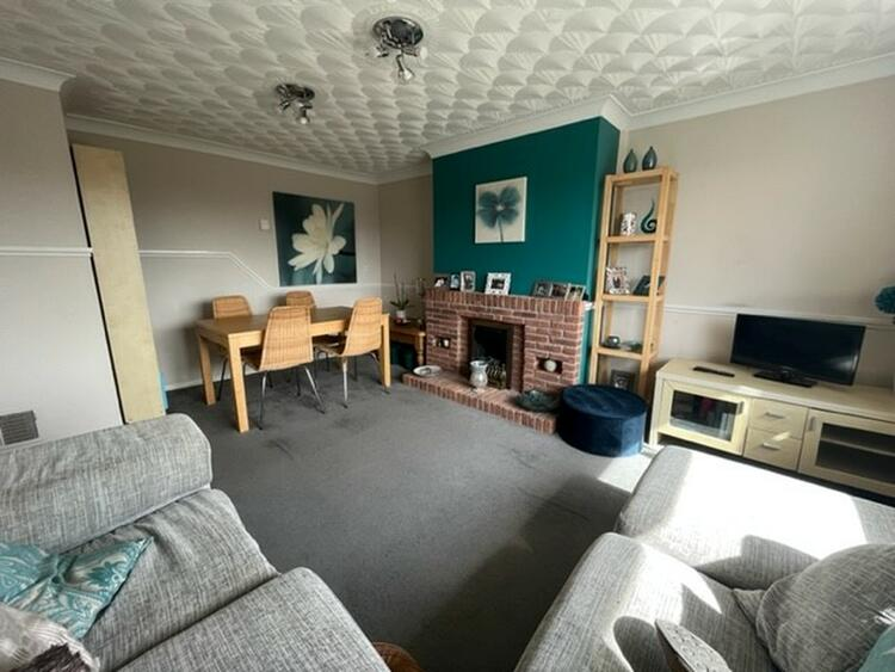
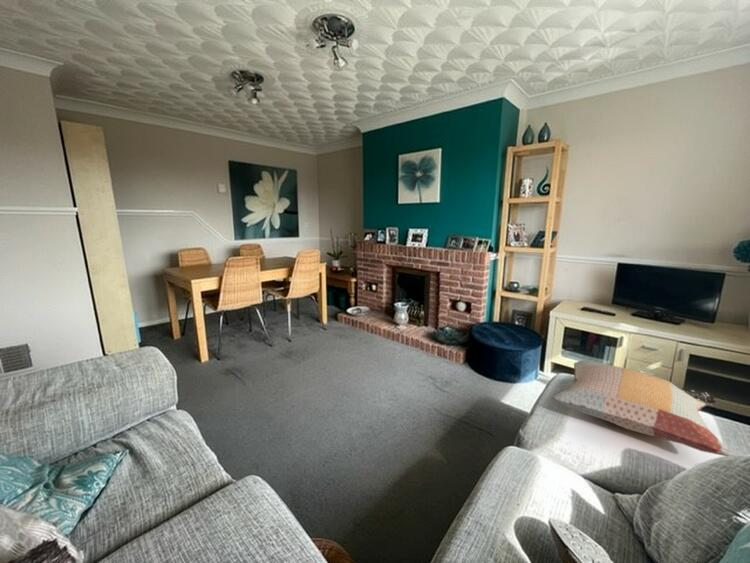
+ decorative pillow [550,359,735,457]
